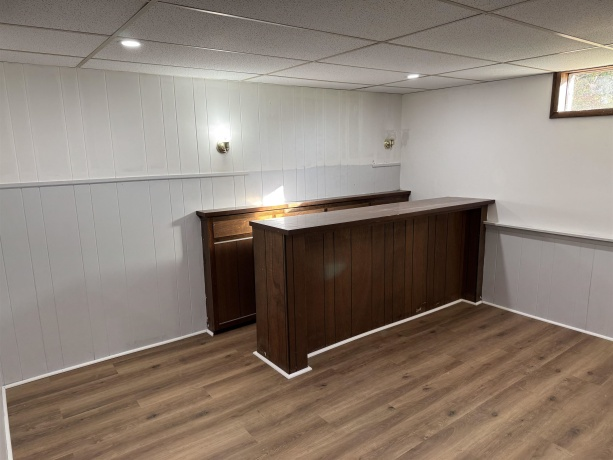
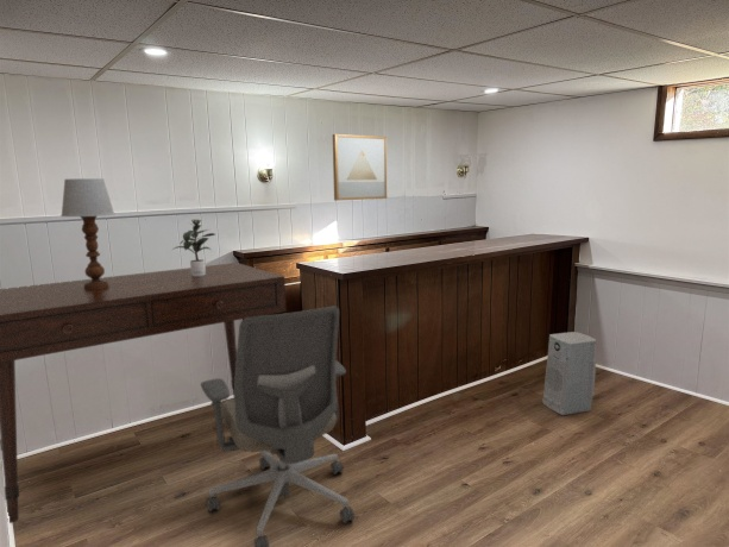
+ wall art [332,133,388,202]
+ table lamp [59,177,115,290]
+ air purifier [541,331,597,416]
+ desk [0,262,288,524]
+ office chair [200,304,356,547]
+ potted plant [171,218,216,276]
